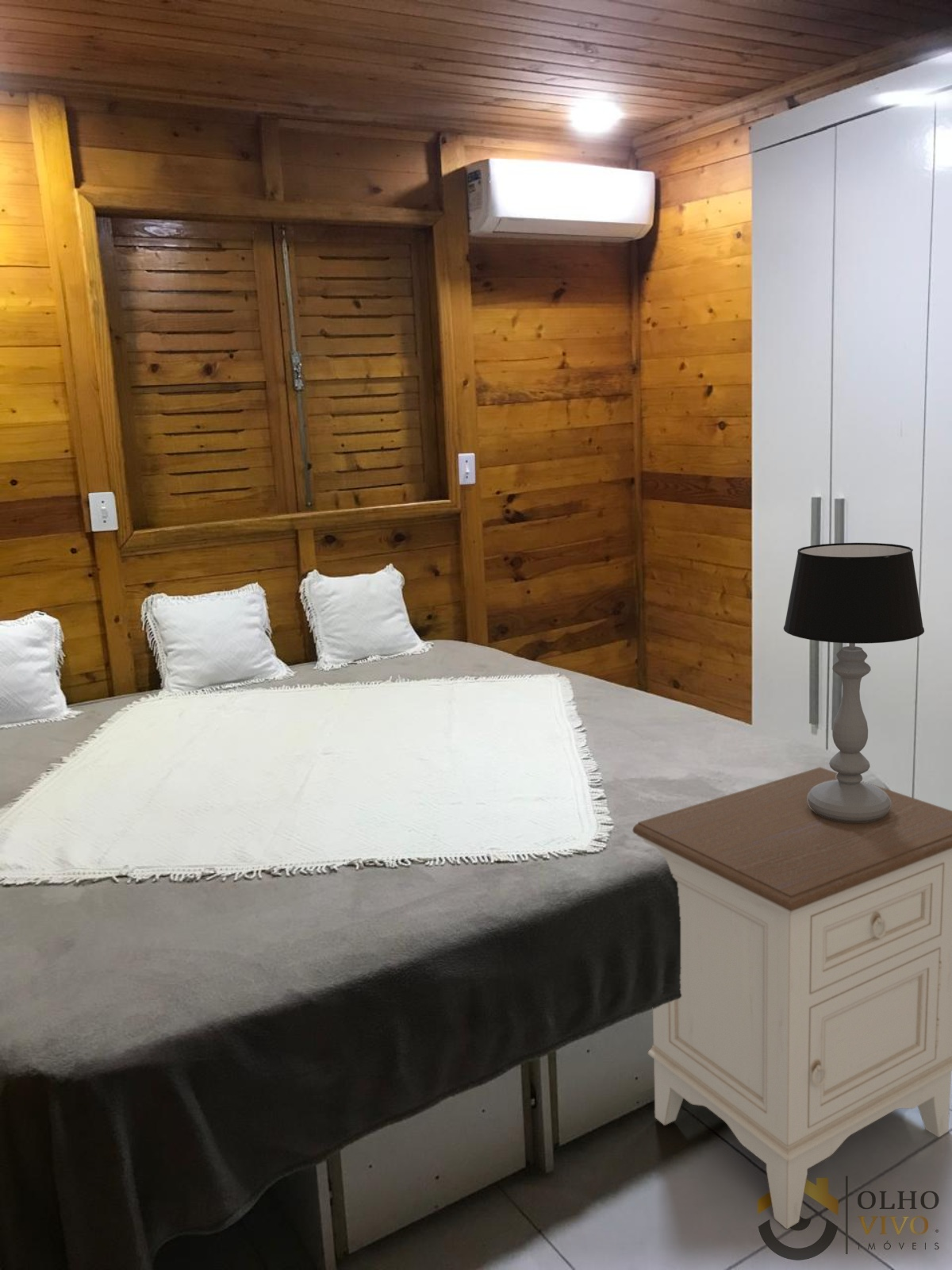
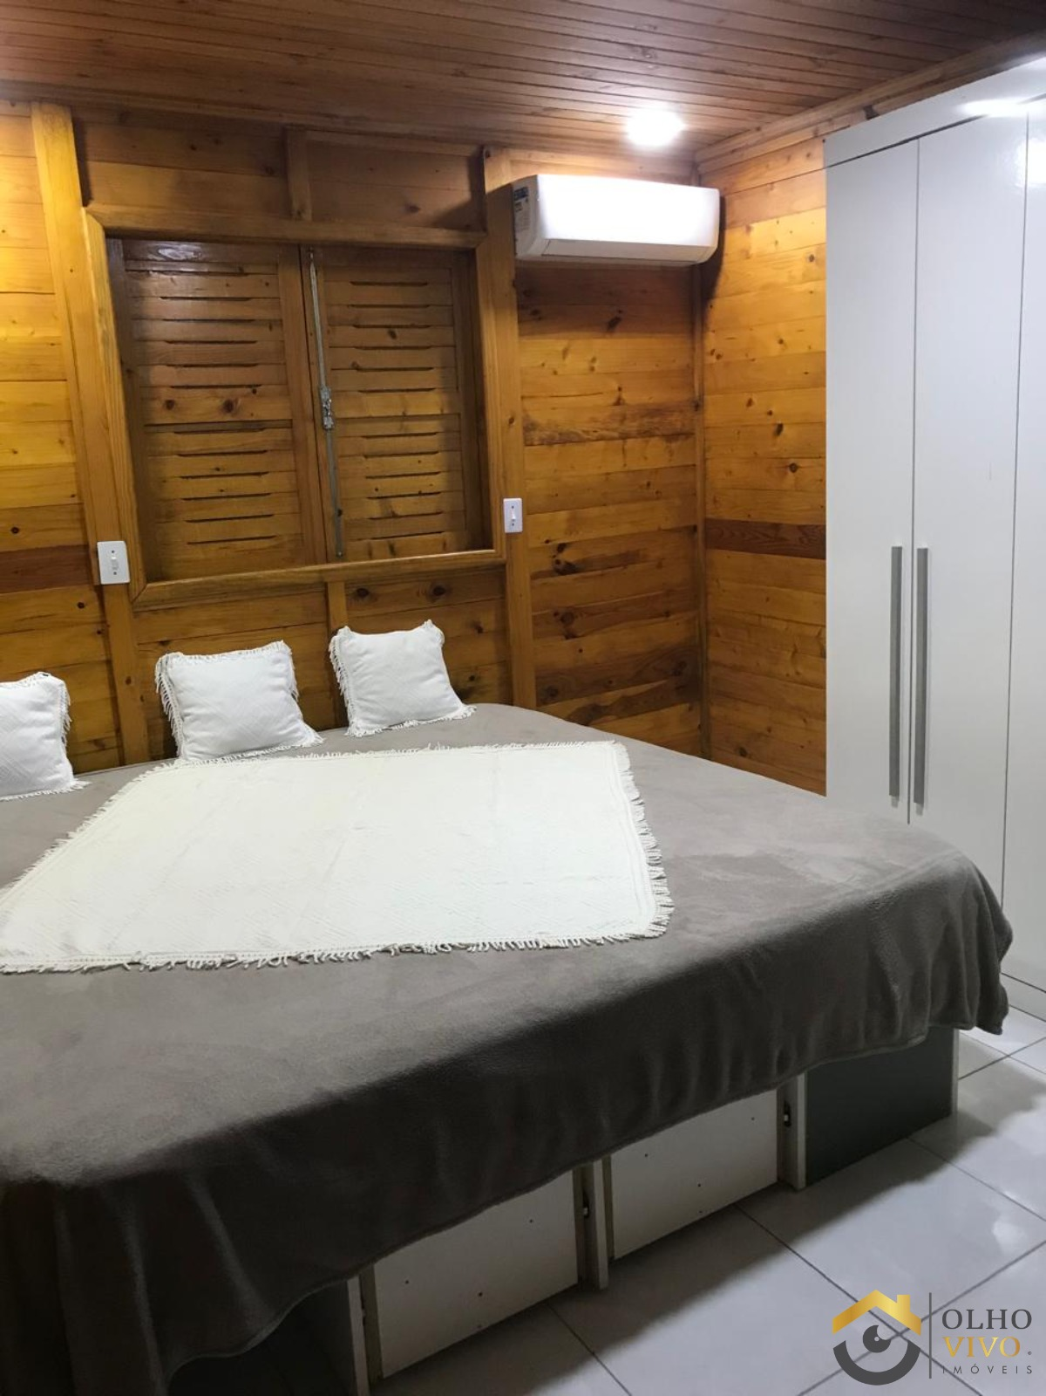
- table lamp [783,542,925,822]
- nightstand [631,766,952,1230]
